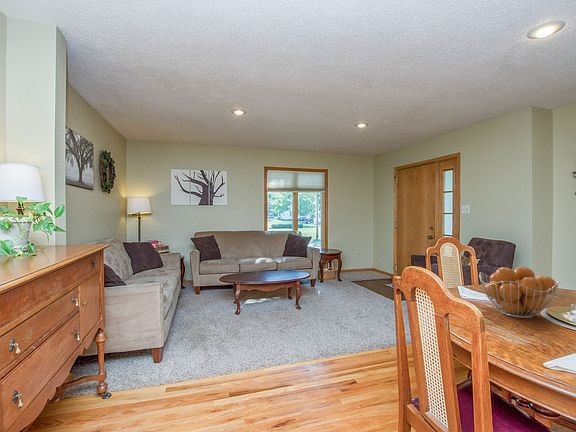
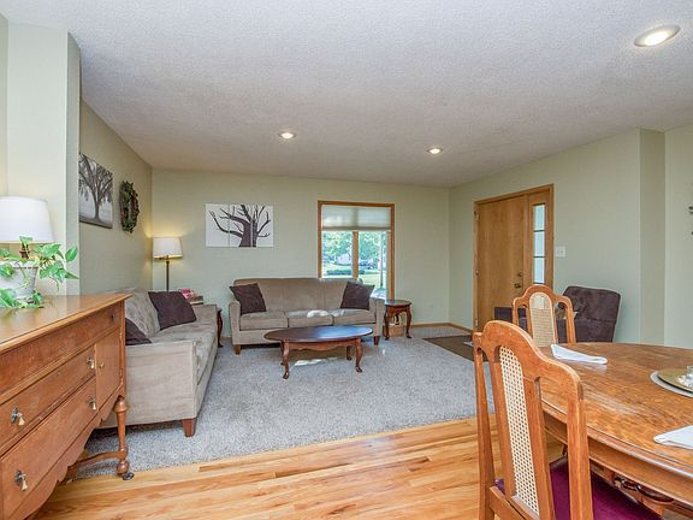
- fruit basket [478,266,560,319]
